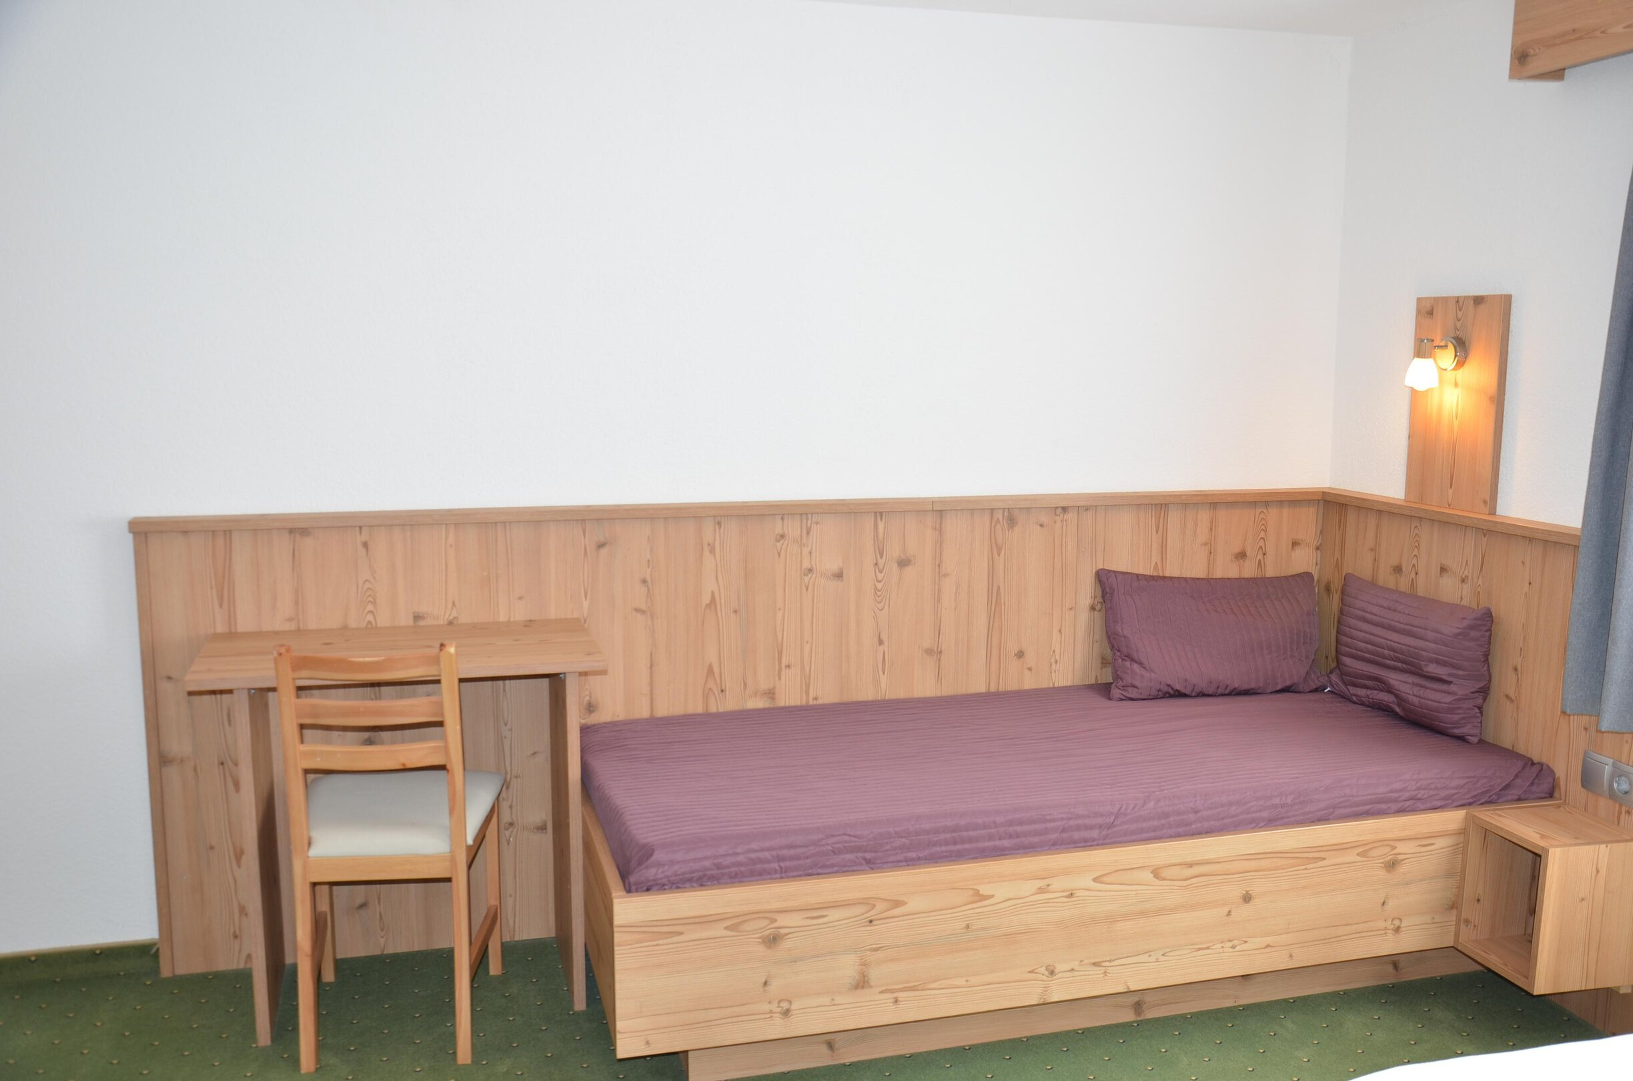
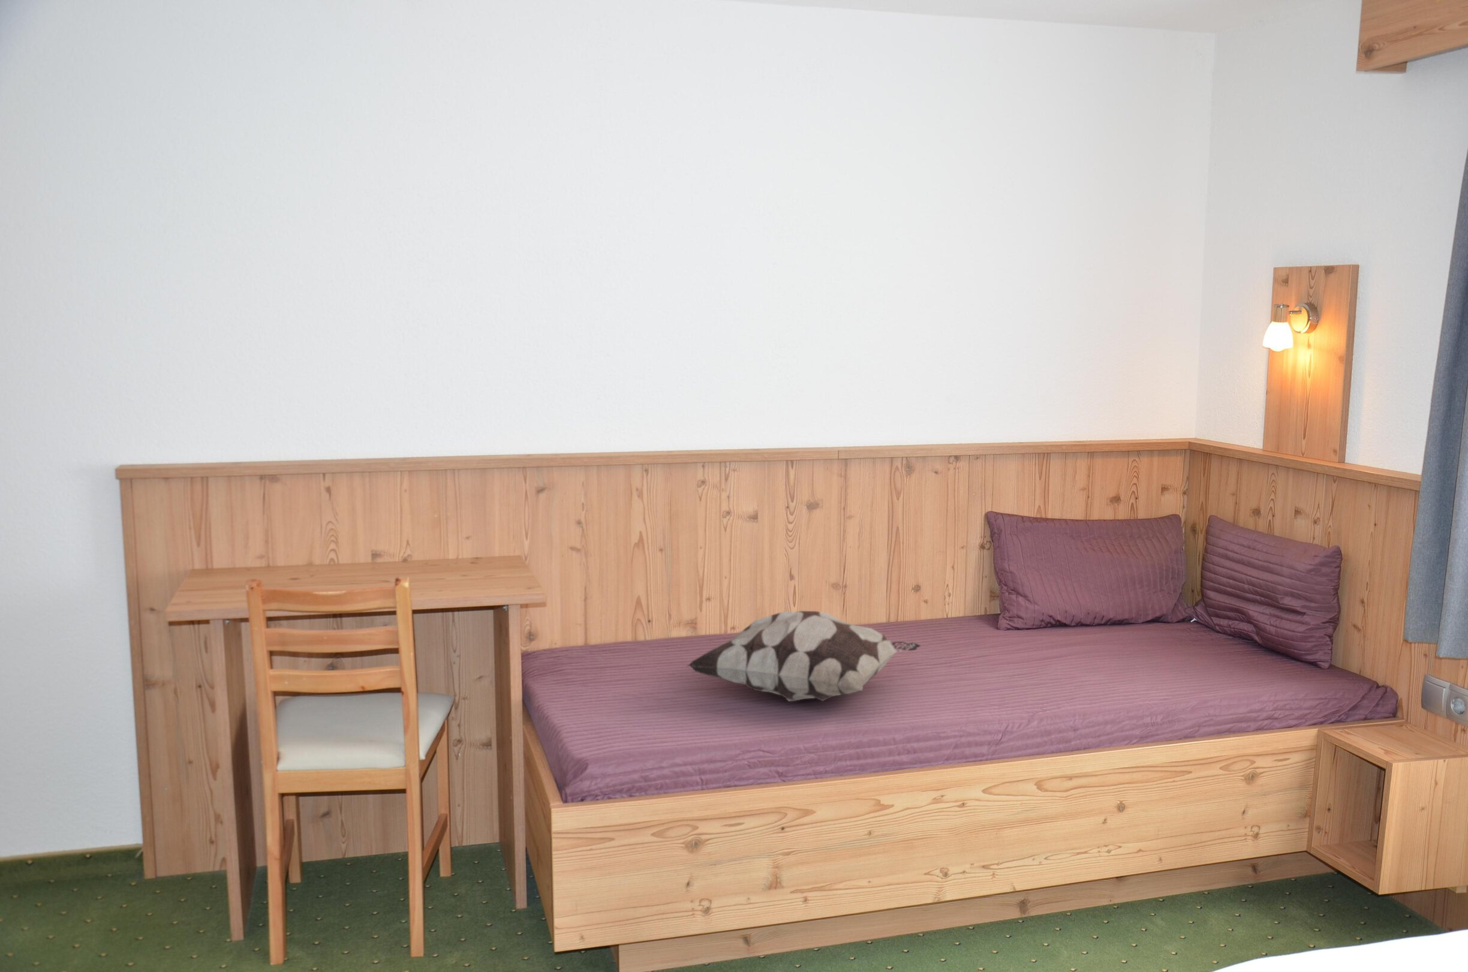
+ decorative pillow [687,611,921,702]
